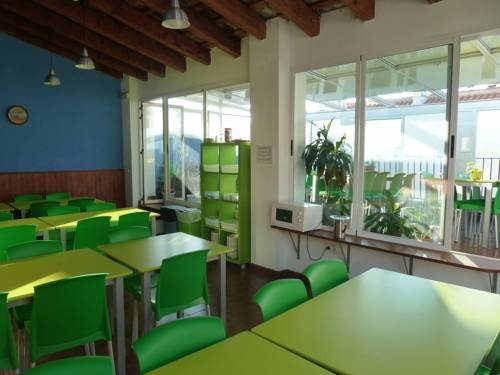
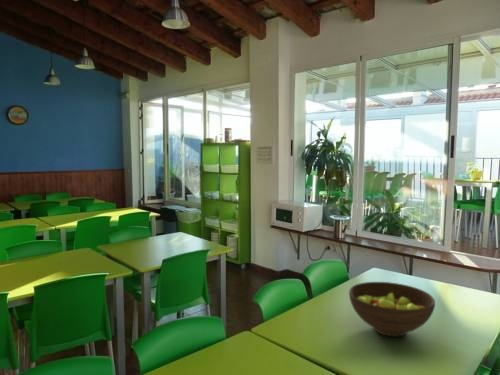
+ fruit bowl [348,281,436,338]
